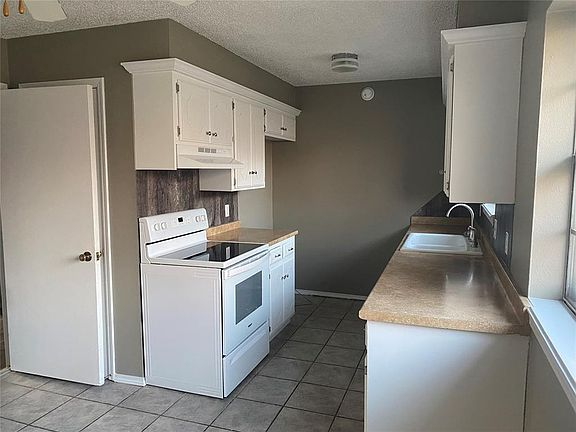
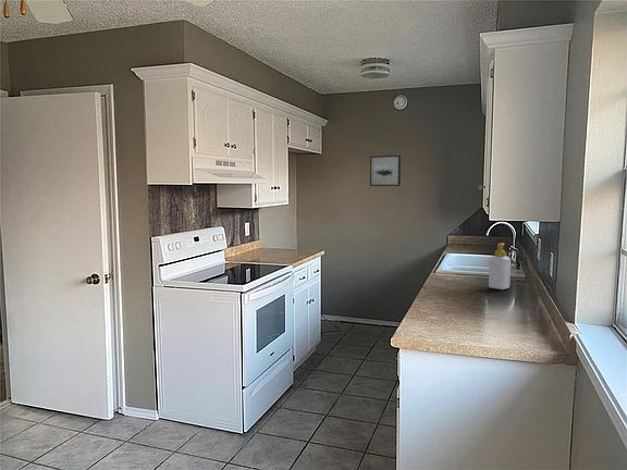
+ wall art [369,154,402,187]
+ soap bottle [488,243,512,290]
